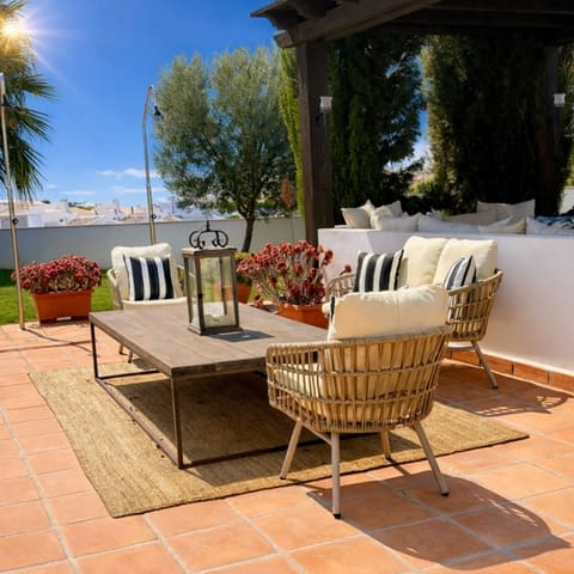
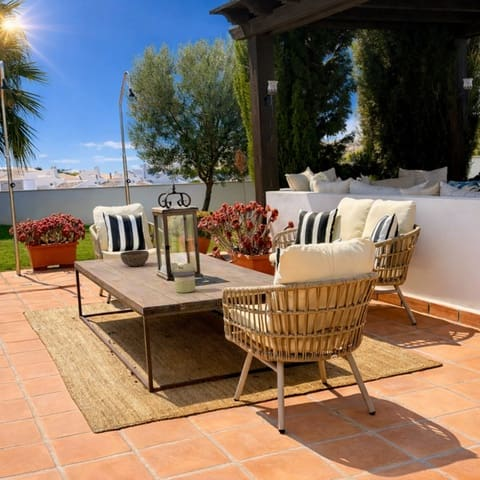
+ bowl [119,249,150,267]
+ candle [172,271,196,294]
